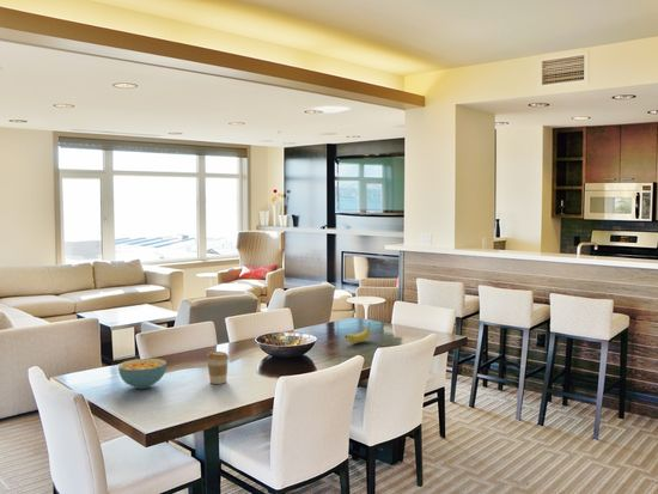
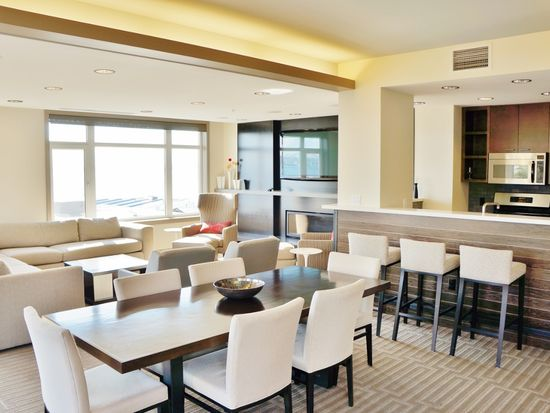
- coffee cup [206,350,230,385]
- fruit [345,322,372,344]
- cereal bowl [117,358,167,390]
